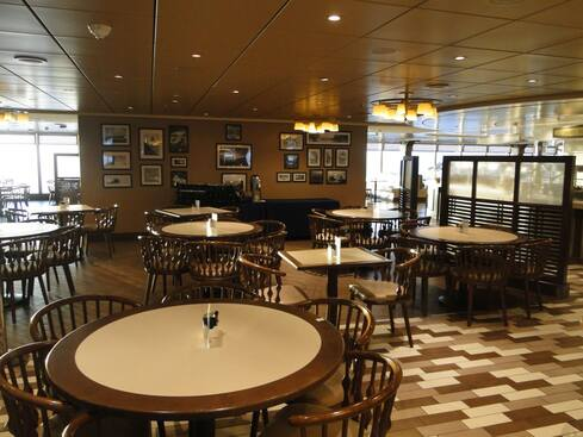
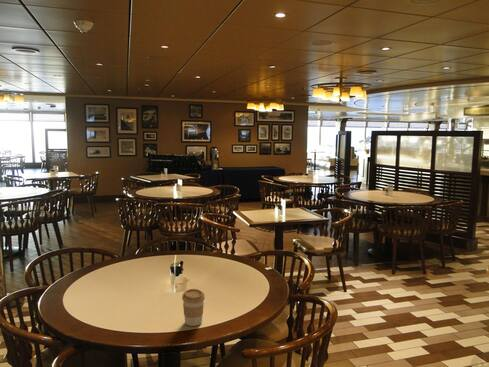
+ coffee cup [181,288,206,327]
